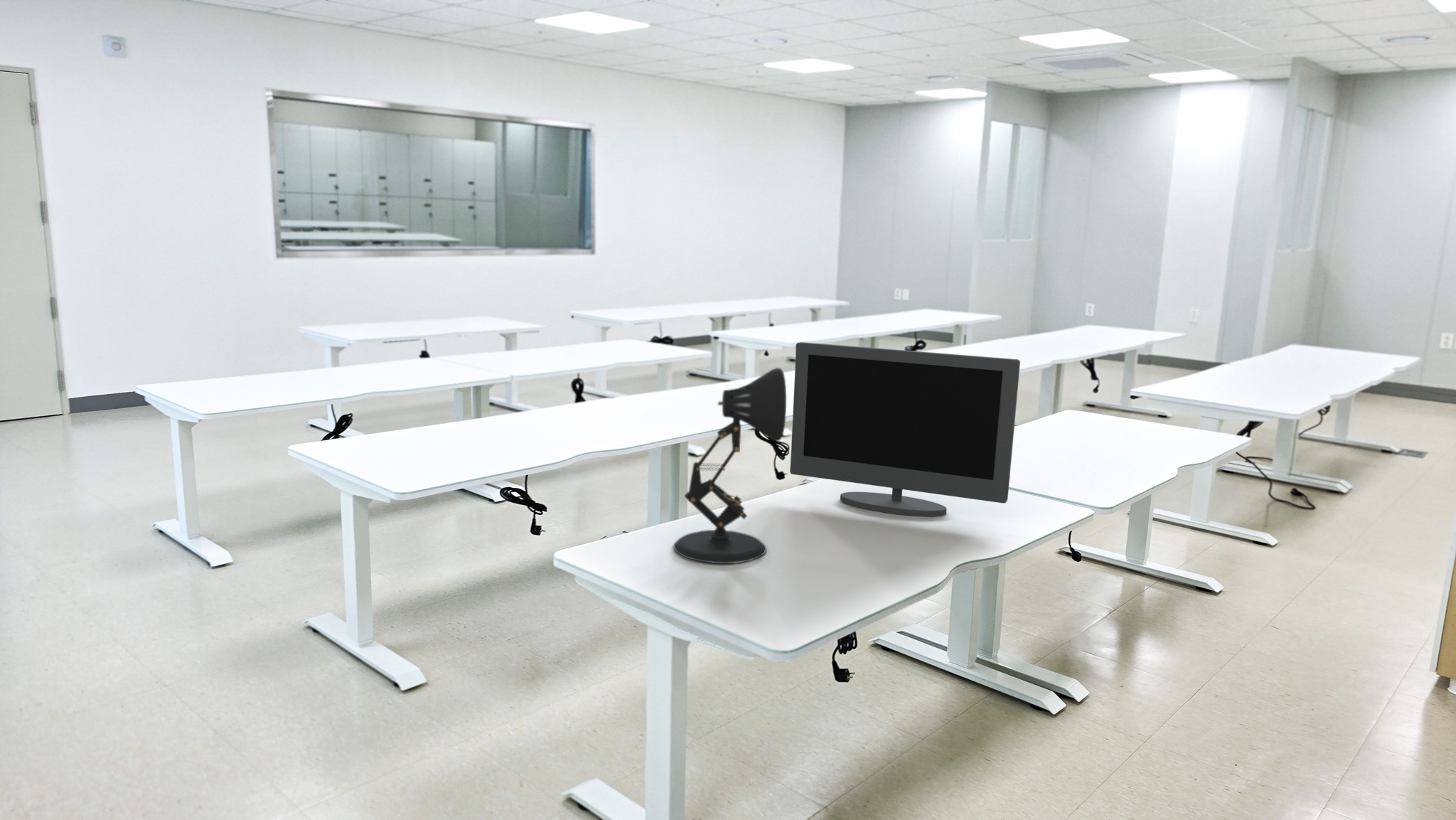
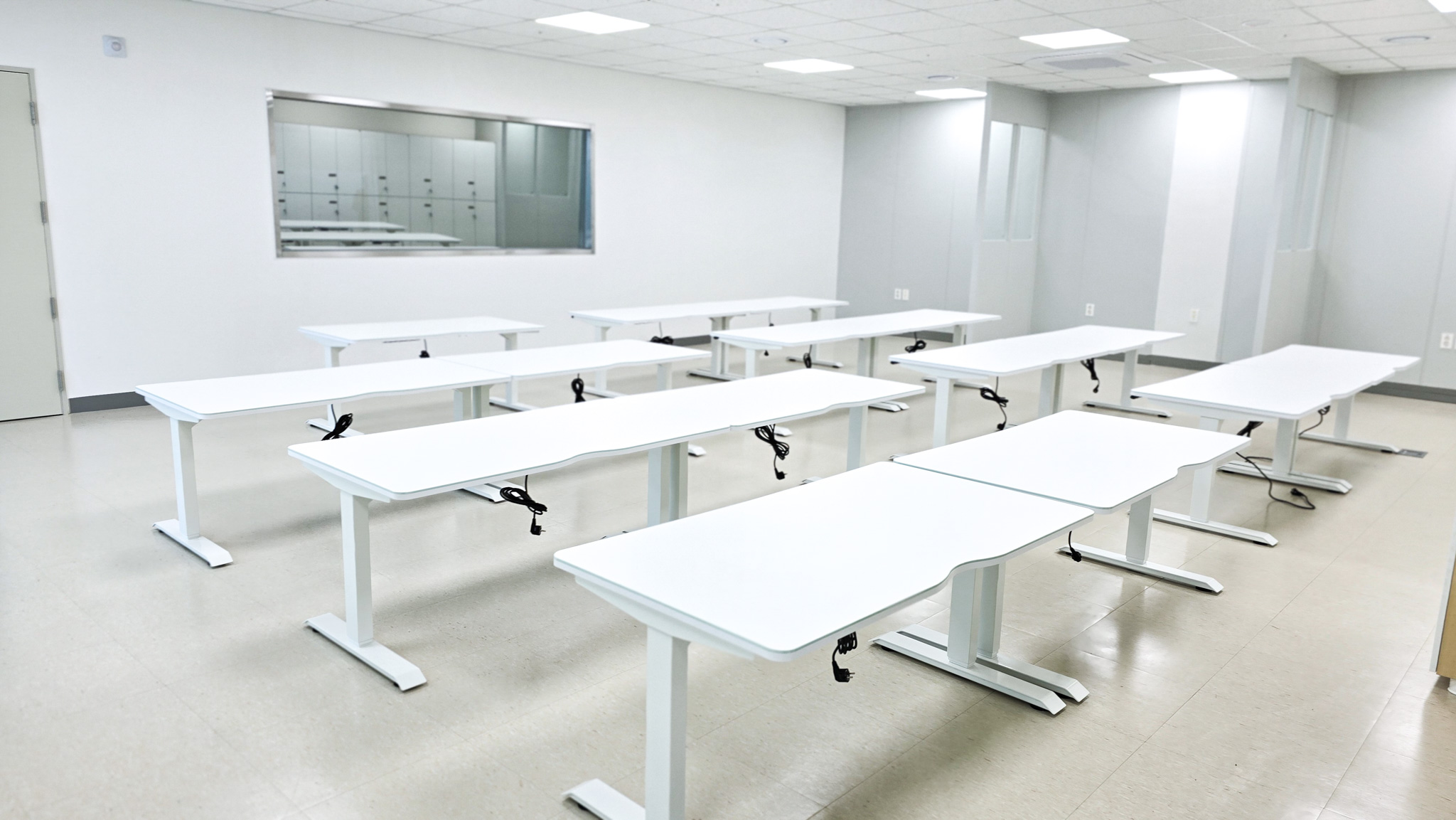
- desk lamp [673,367,787,564]
- monitor [789,341,1021,516]
